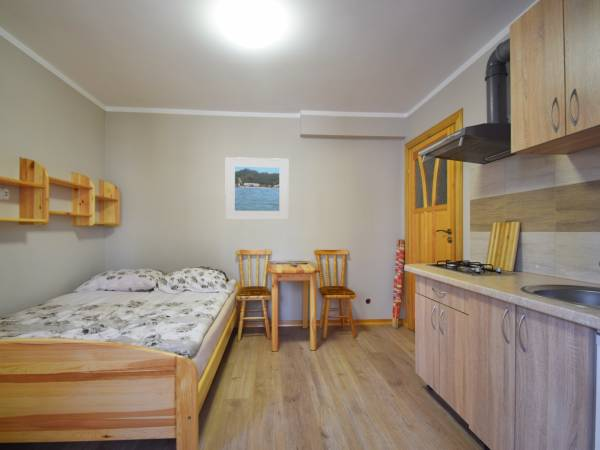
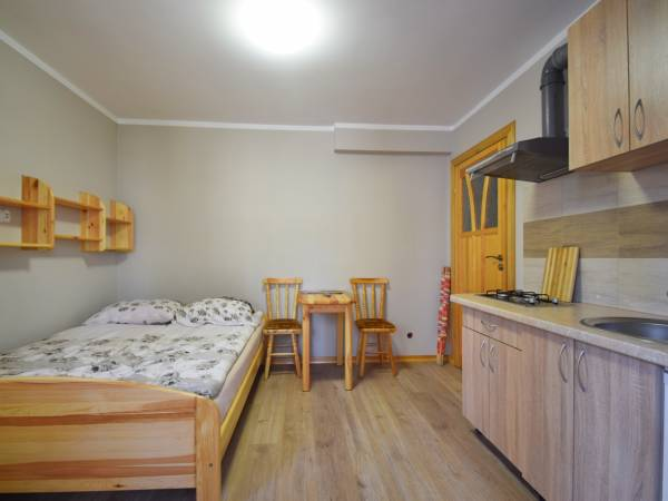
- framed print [224,156,289,221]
